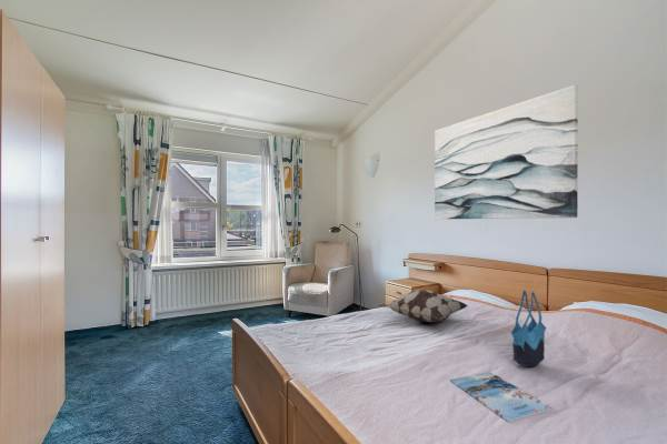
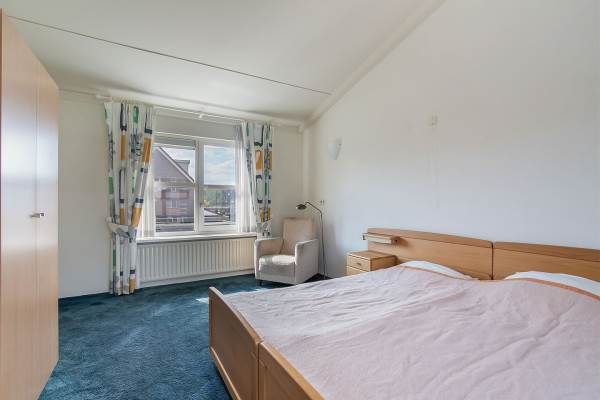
- decorative pillow [378,289,469,323]
- tote bag [510,289,548,369]
- magazine [449,371,554,423]
- wall art [434,83,579,220]
